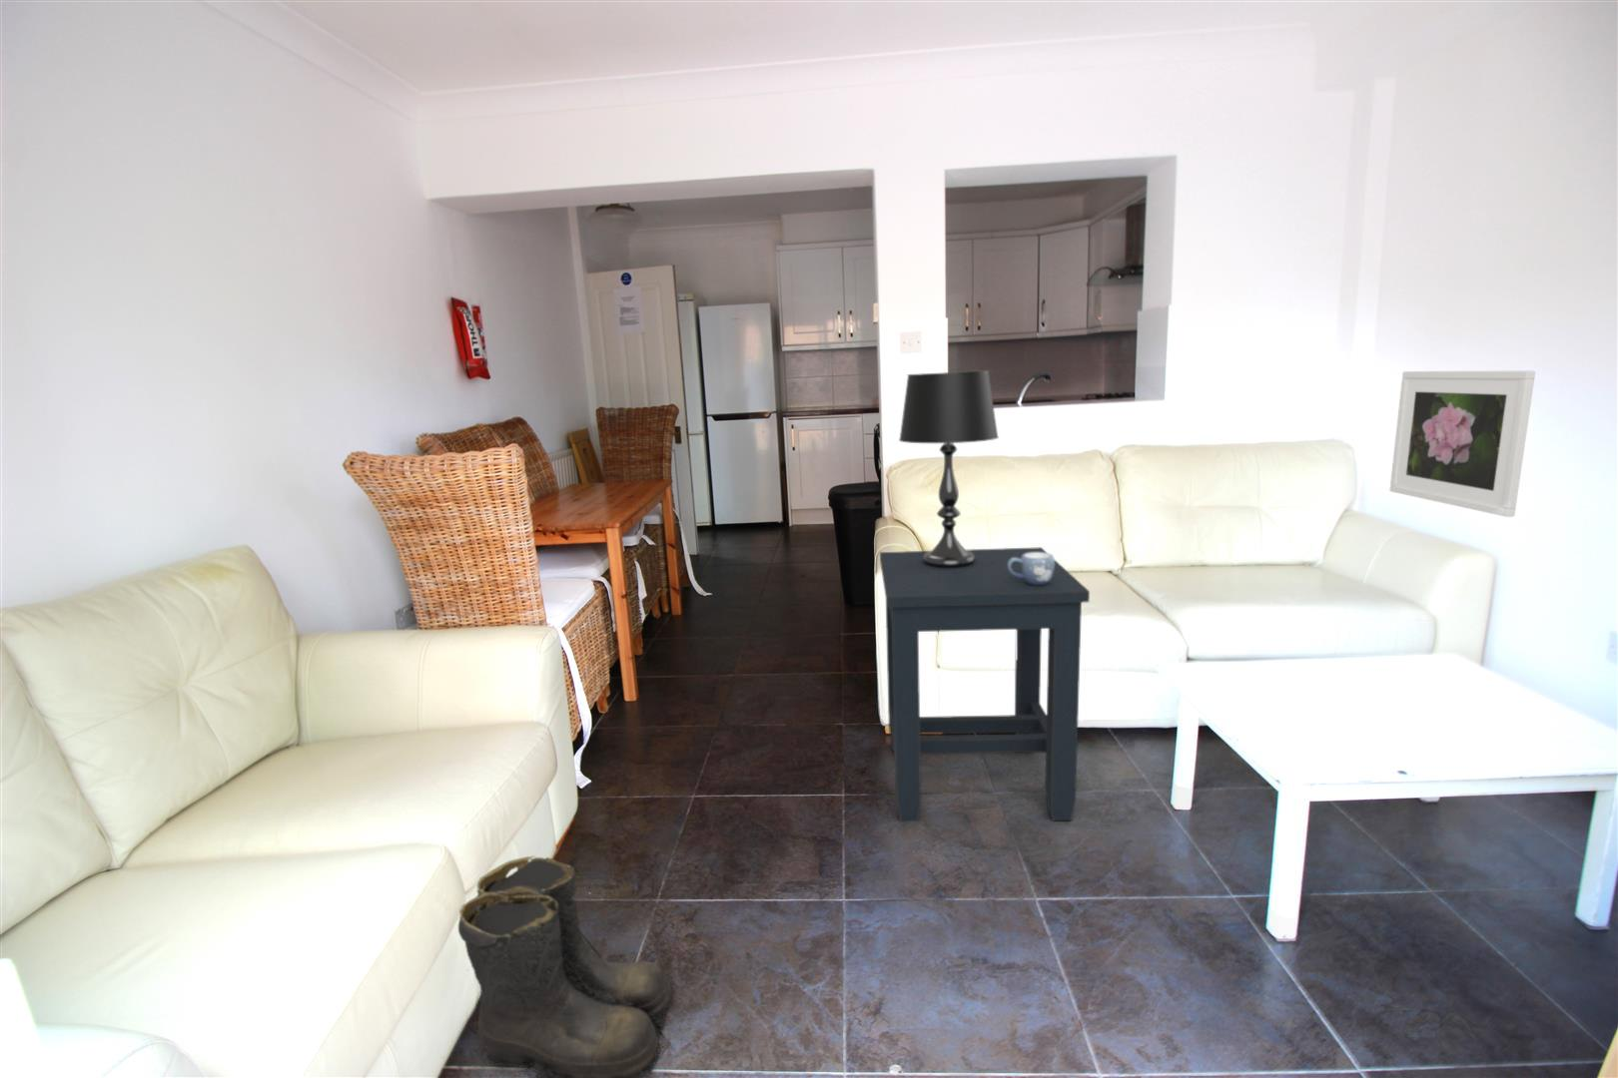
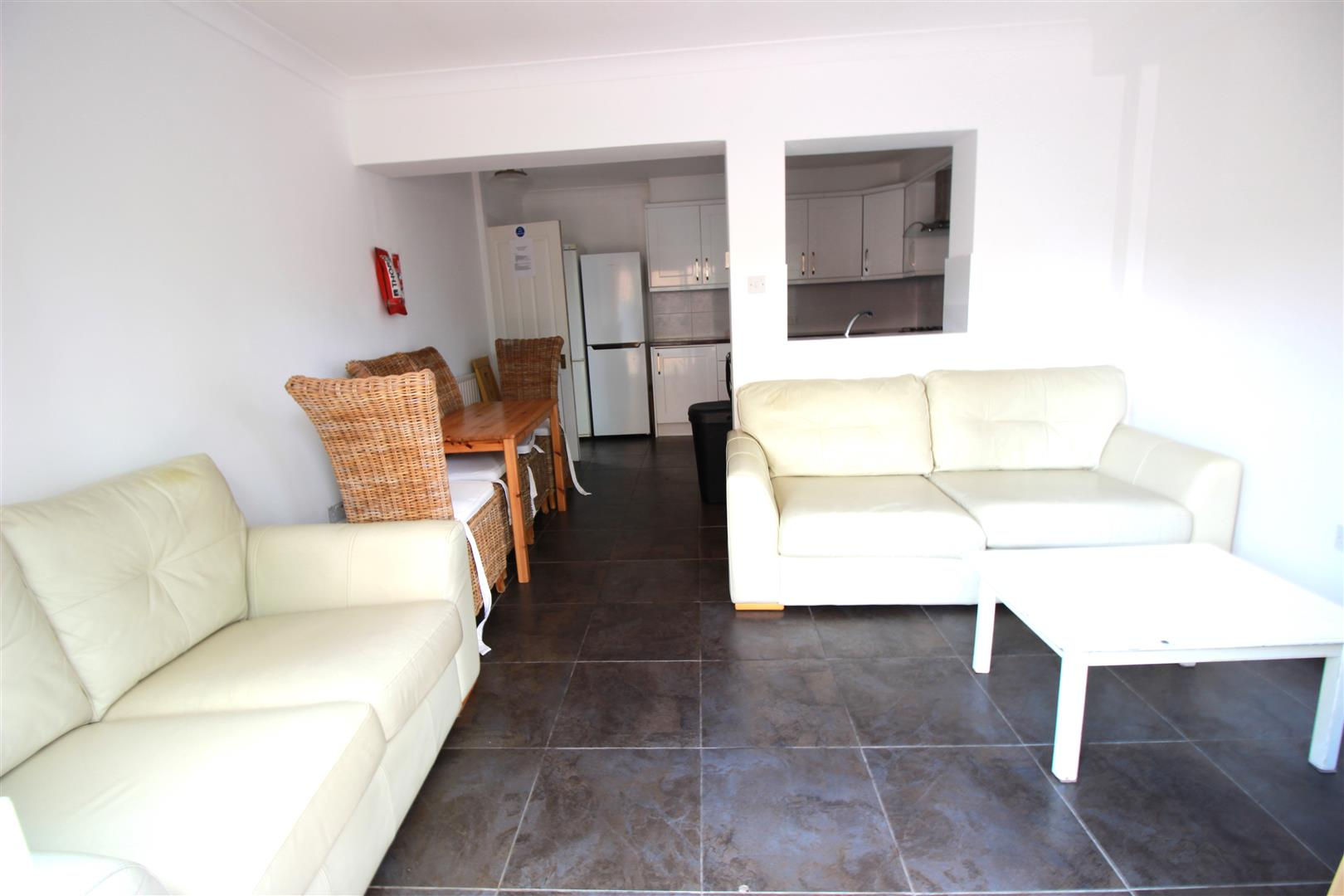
- side table [879,546,1091,823]
- mug [1008,552,1056,586]
- boots [457,855,673,1078]
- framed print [1388,369,1536,519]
- table lamp [898,371,999,568]
